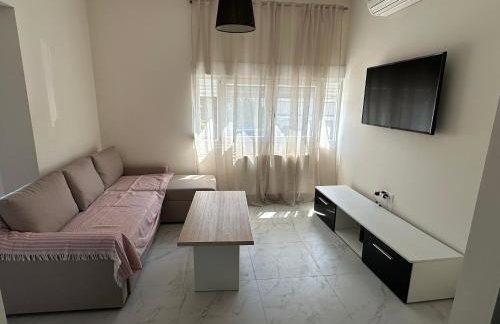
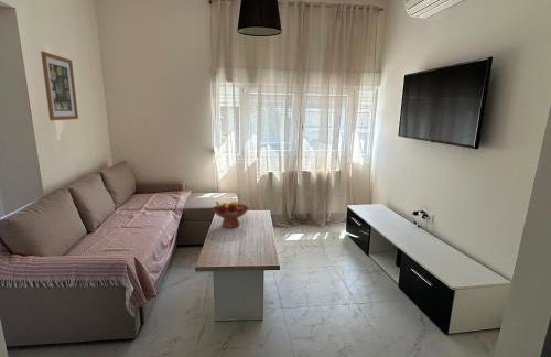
+ fruit bowl [212,201,250,229]
+ wall art [40,51,79,121]
